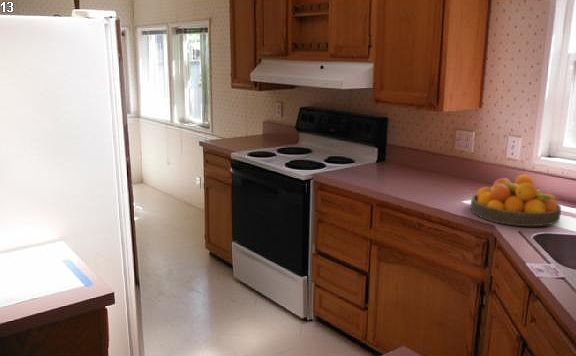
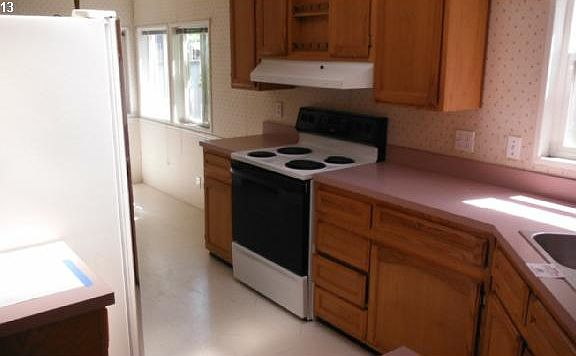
- fruit bowl [470,174,562,227]
